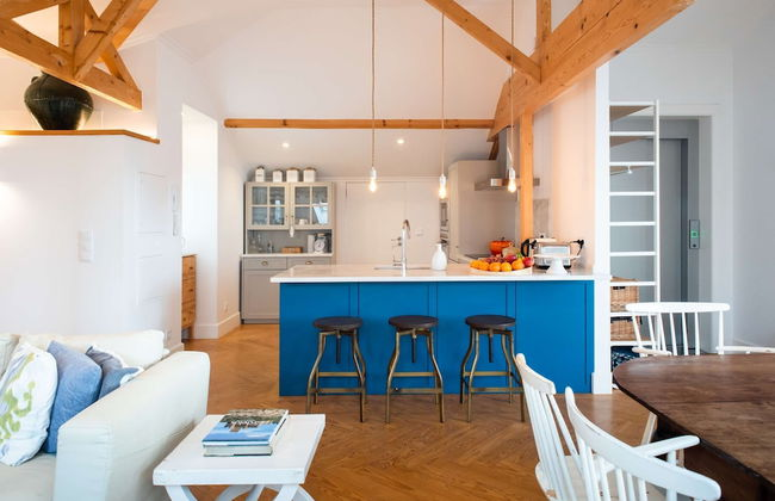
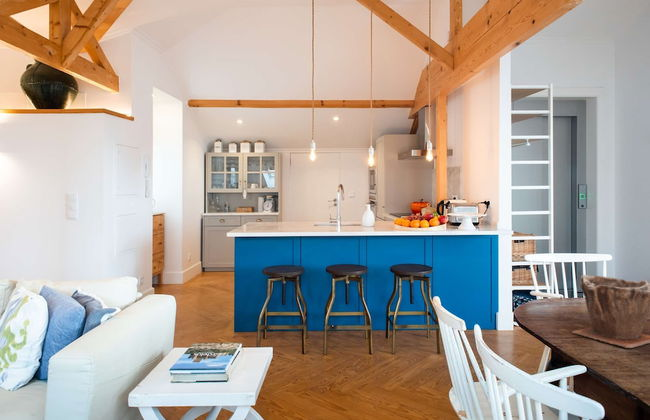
+ plant pot [571,274,650,349]
